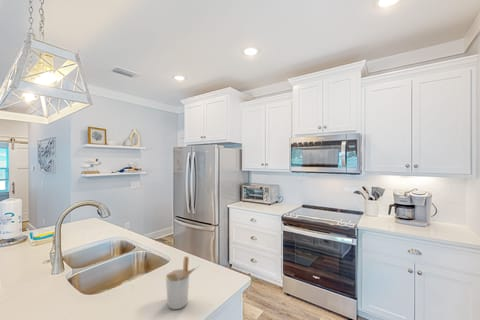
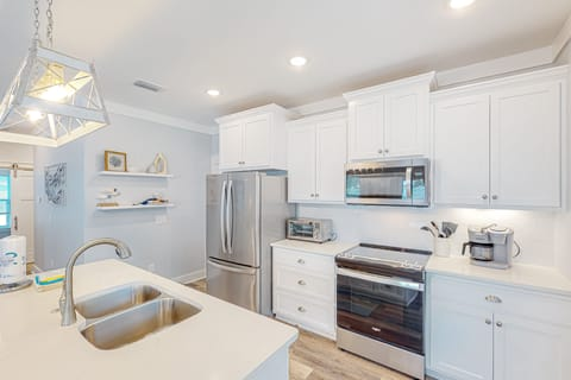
- utensil holder [165,255,201,310]
